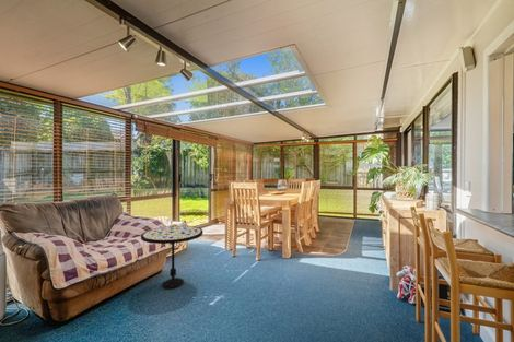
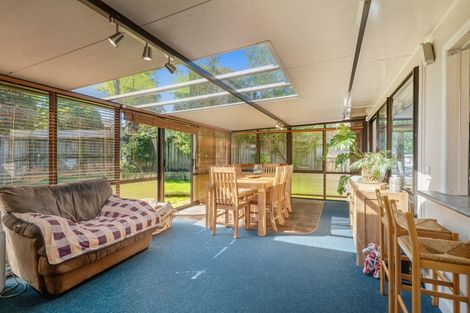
- side table [140,225,205,290]
